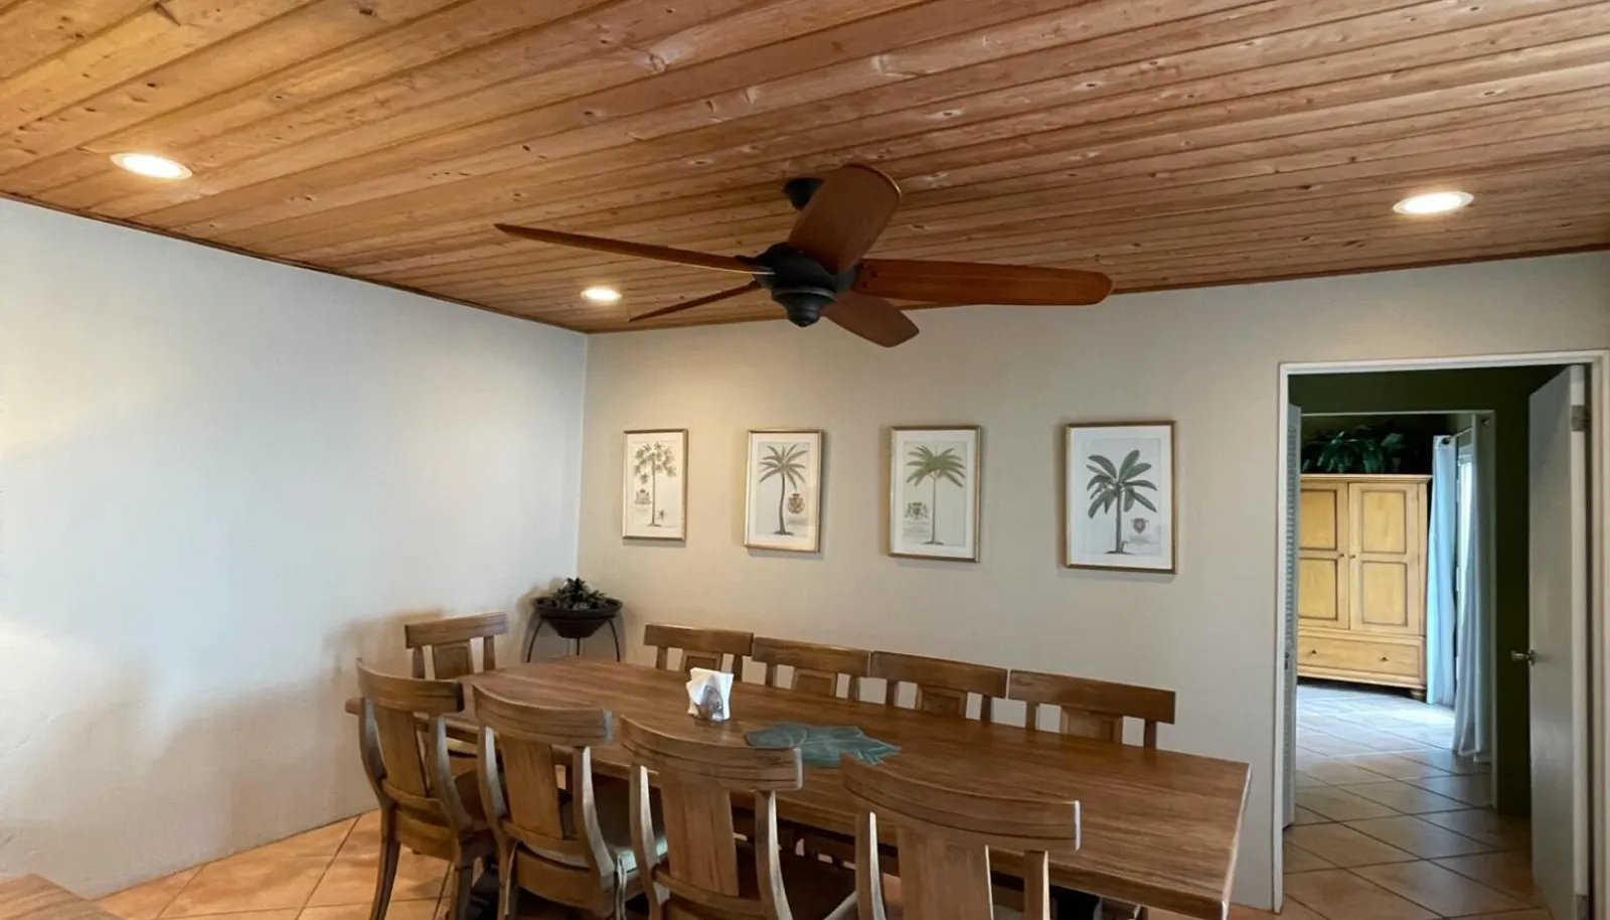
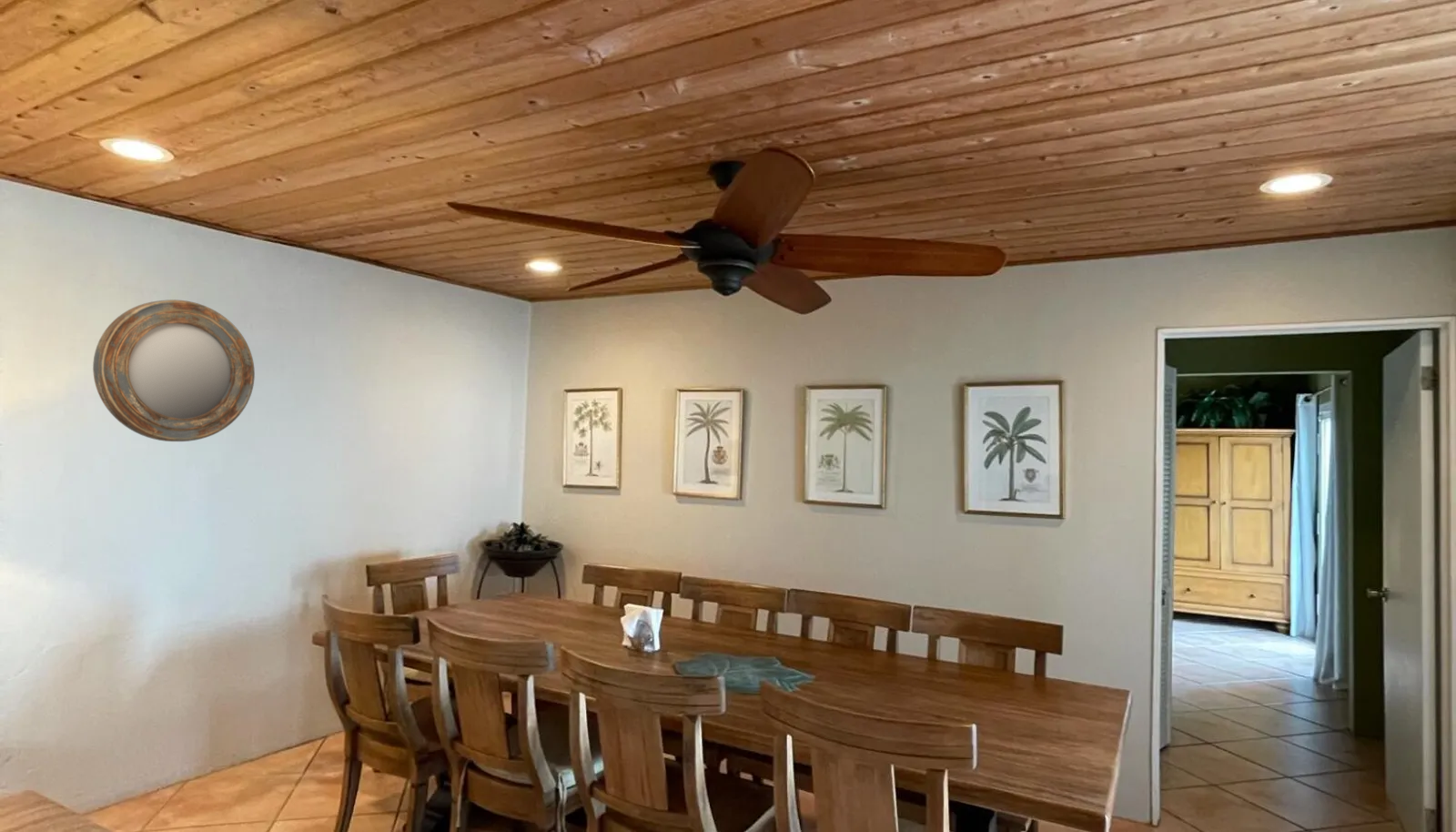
+ home mirror [92,299,256,442]
